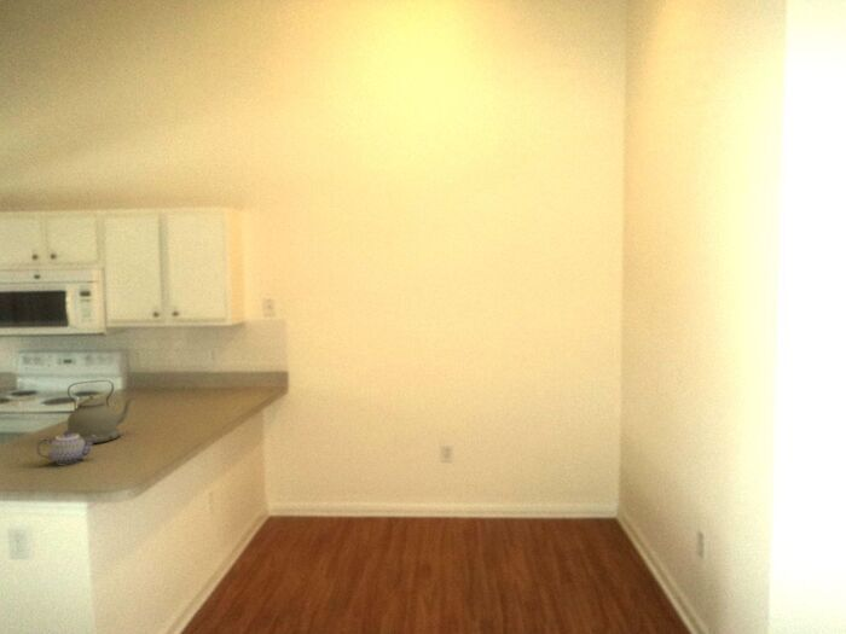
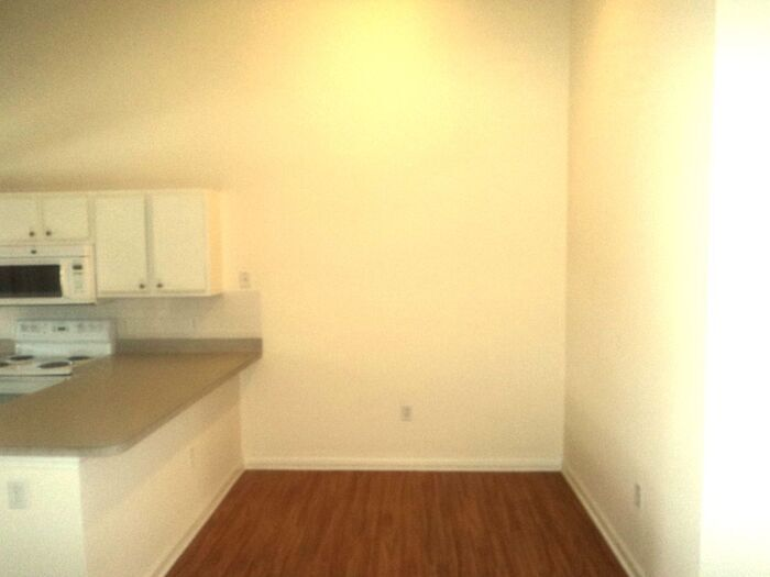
- kettle [66,379,137,446]
- teapot [35,430,97,465]
